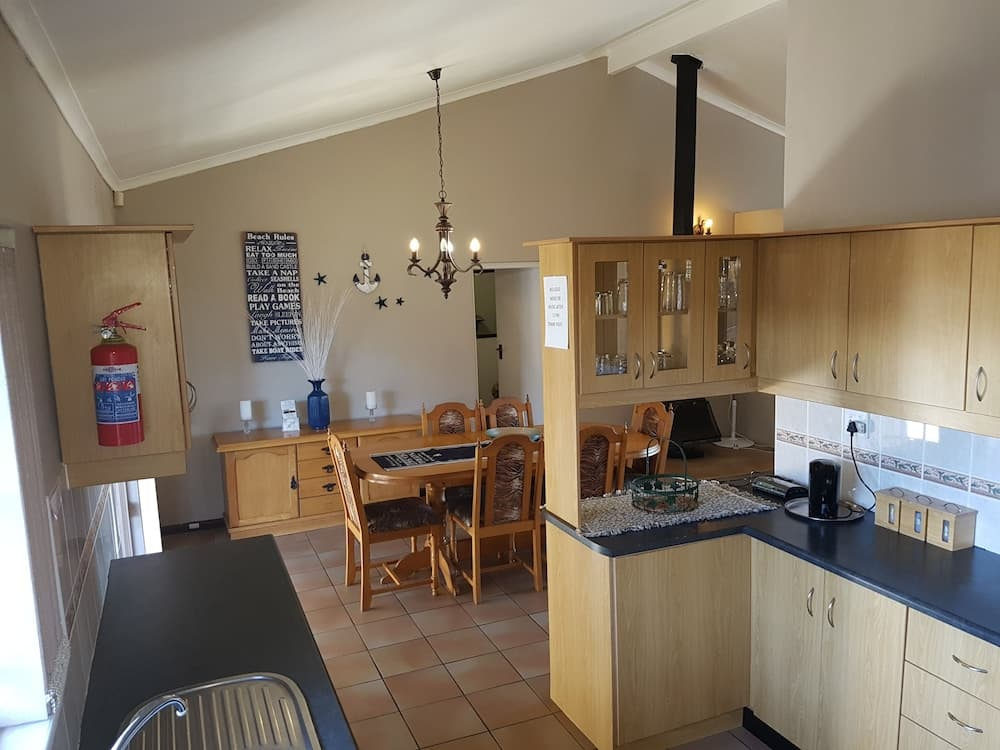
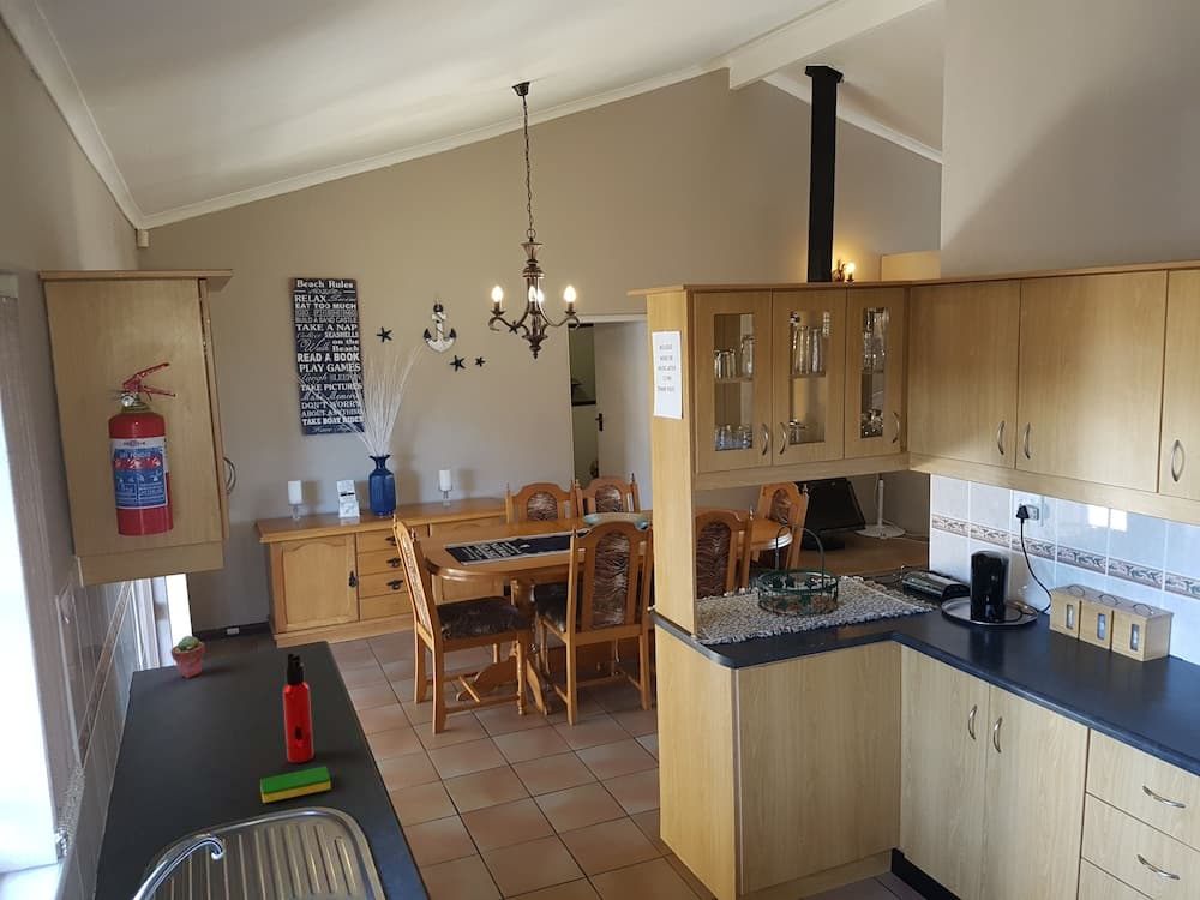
+ dish sponge [259,766,331,804]
+ potted succulent [169,635,206,679]
+ water bottle [282,652,314,764]
